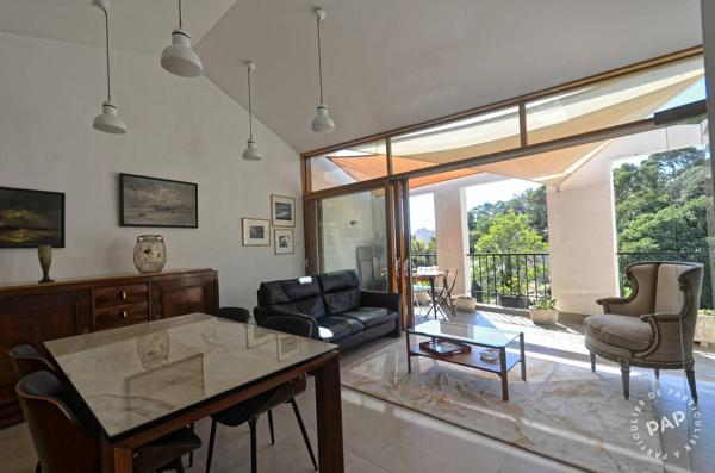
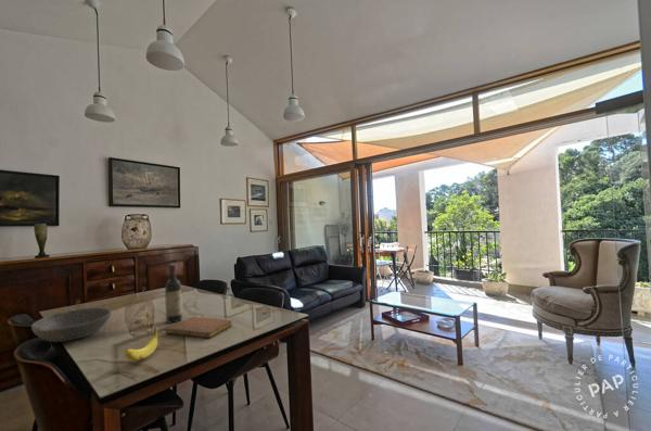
+ banana [124,327,158,363]
+ bowl [30,307,112,343]
+ wine bottle [164,263,183,324]
+ notebook [165,316,233,339]
